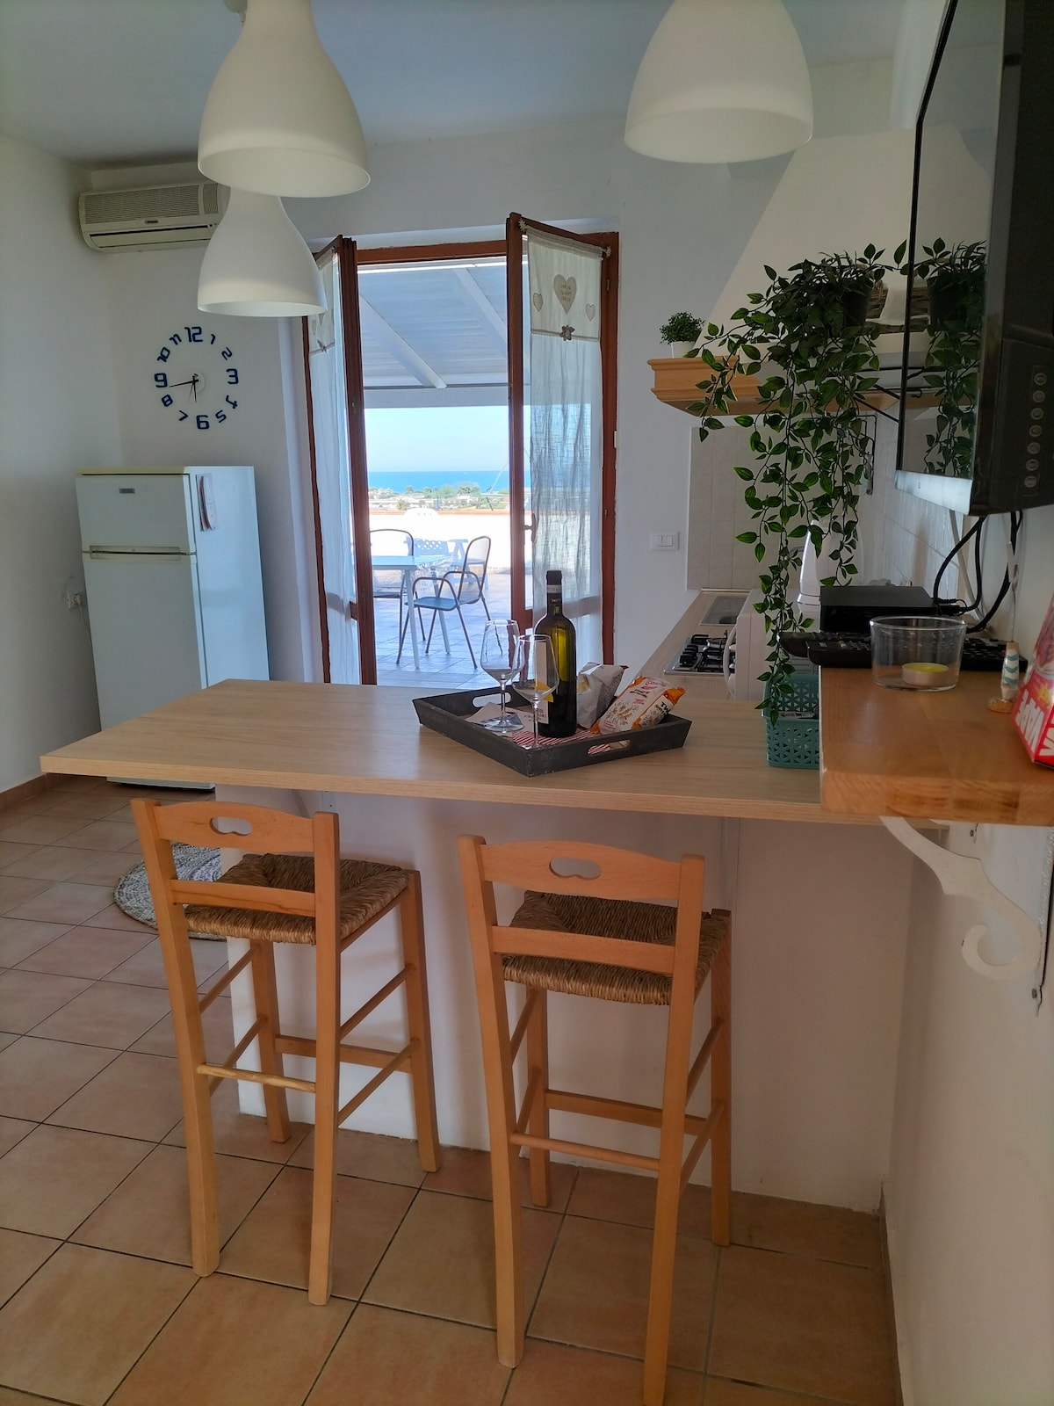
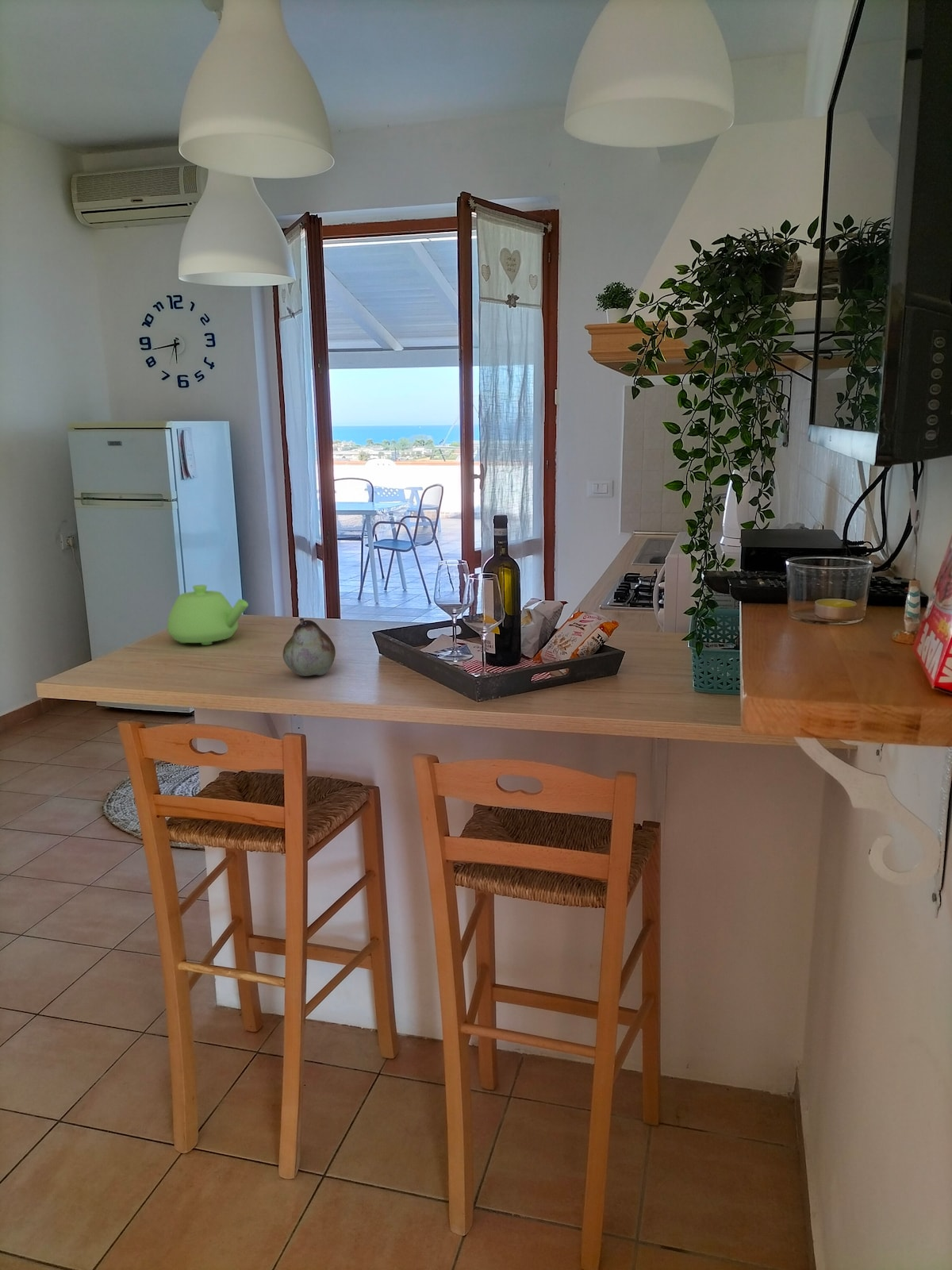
+ teapot [167,584,249,646]
+ fruit [282,618,336,677]
